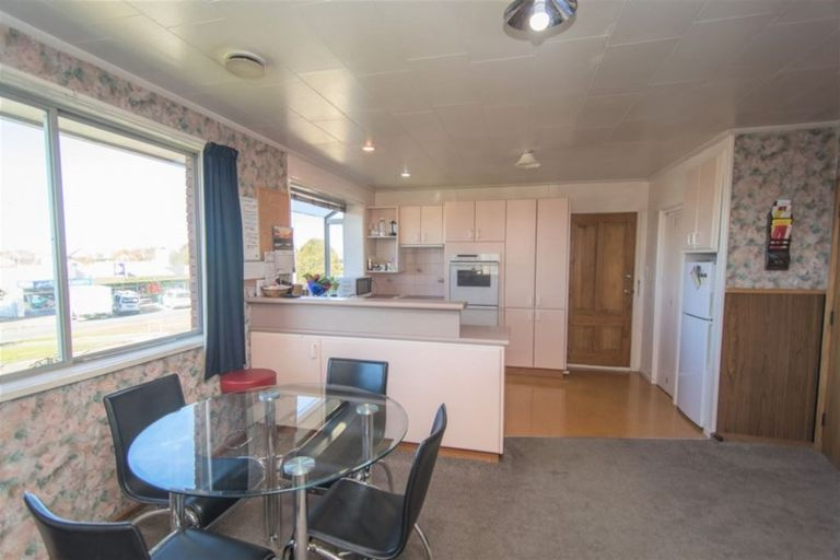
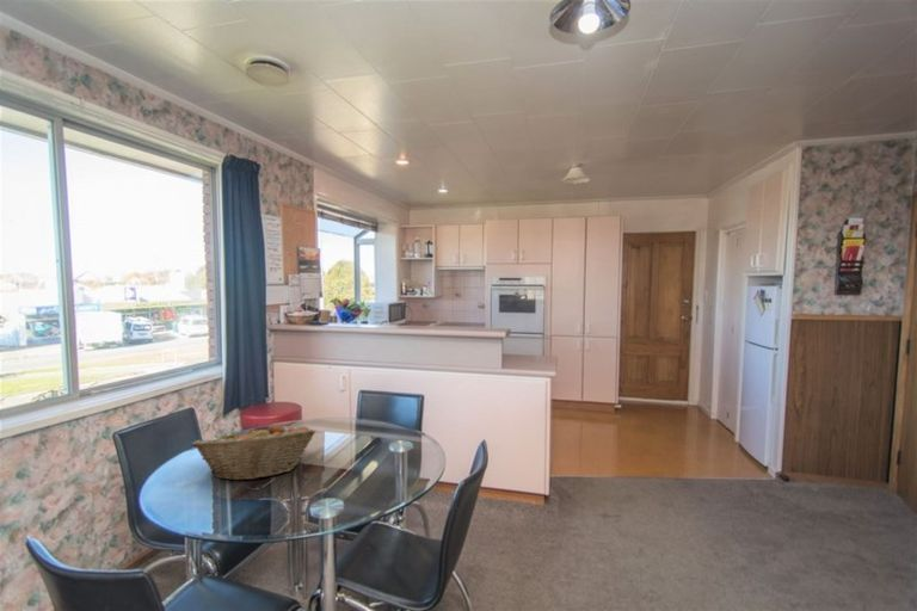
+ fruit basket [190,422,316,482]
